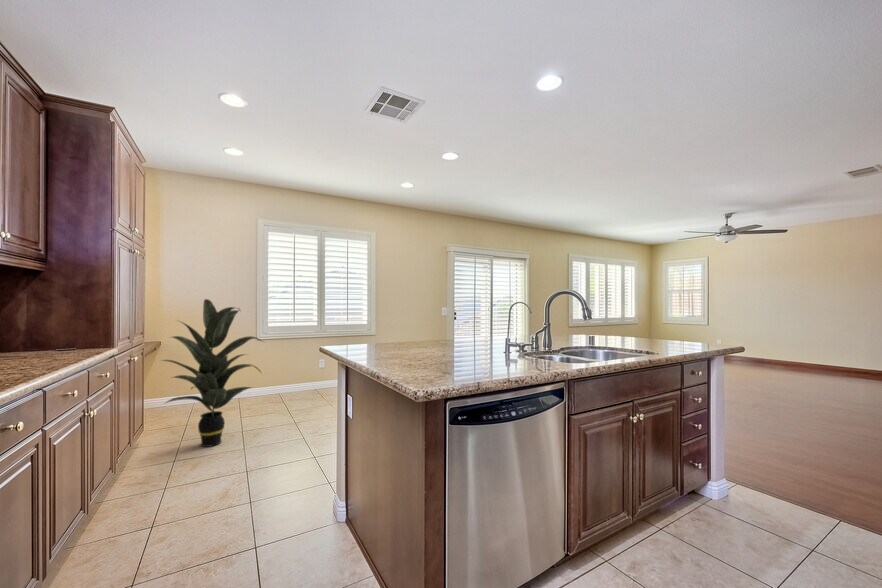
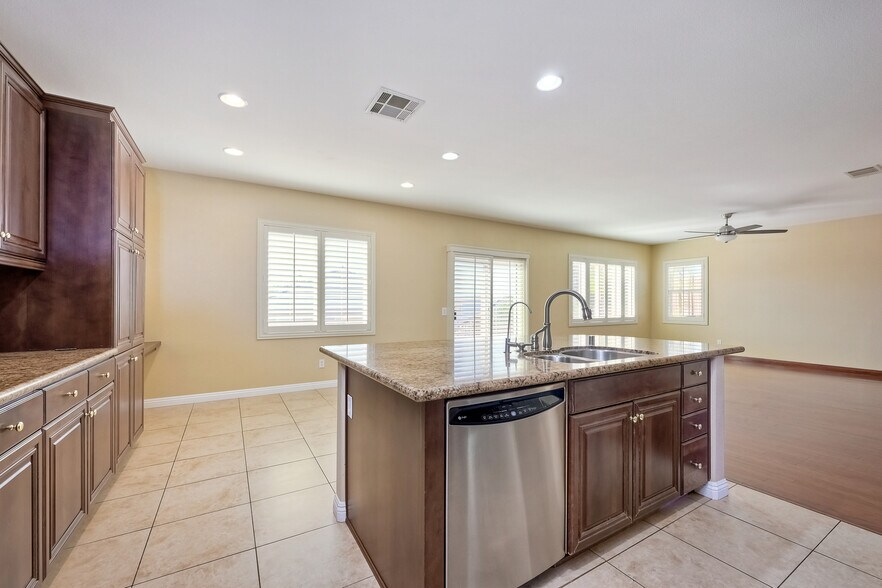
- indoor plant [159,298,265,448]
